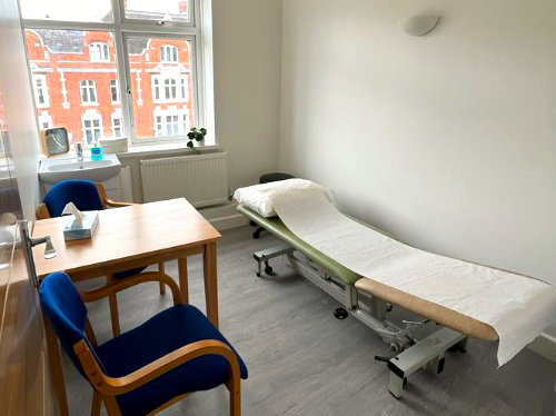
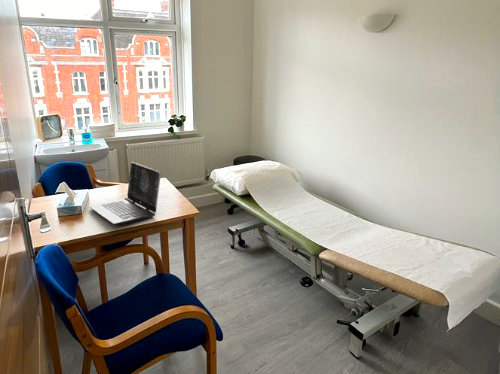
+ laptop computer [88,161,162,226]
